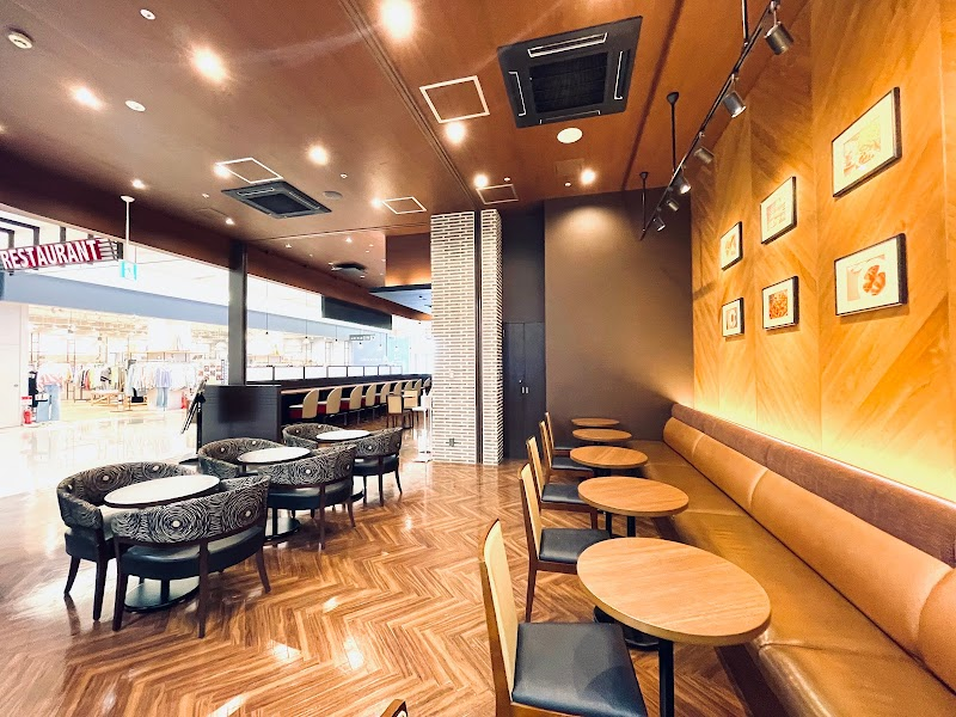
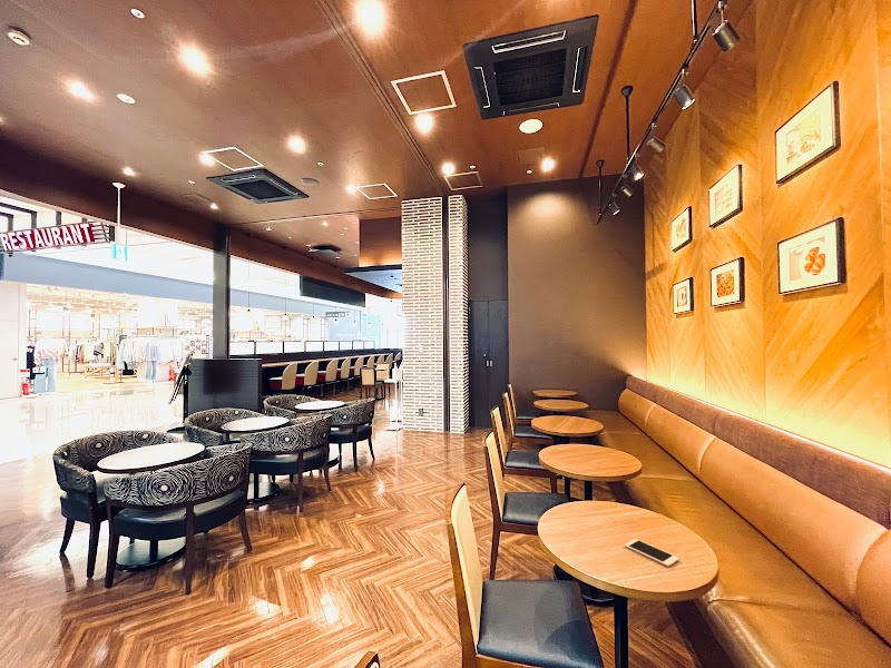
+ cell phone [624,538,681,568]
